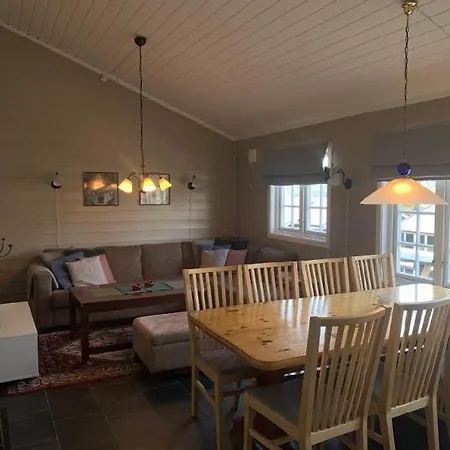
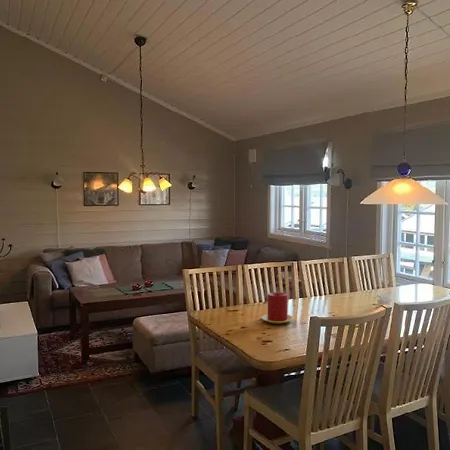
+ candle [260,291,295,325]
